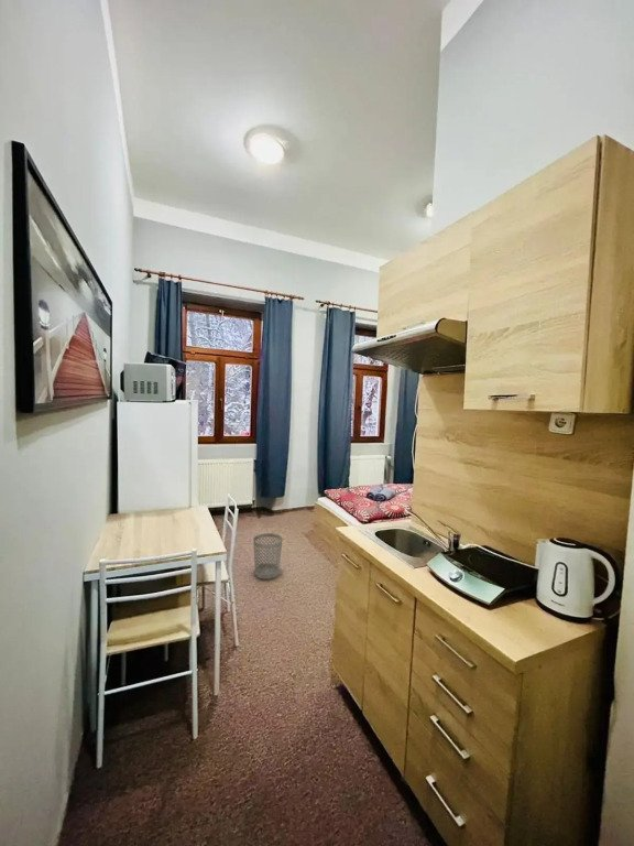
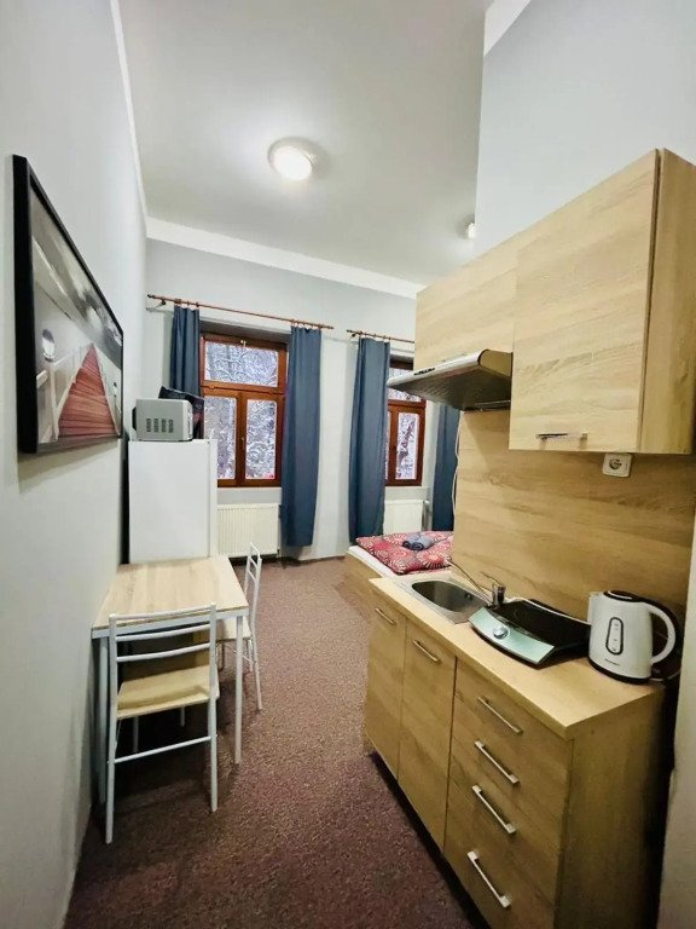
- wastebasket [252,532,284,581]
